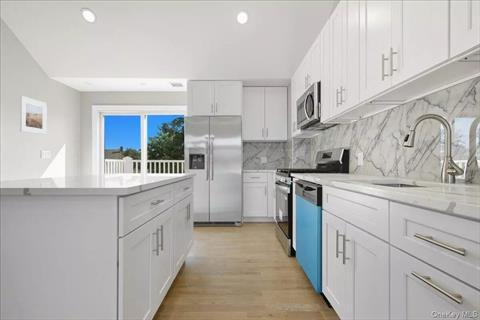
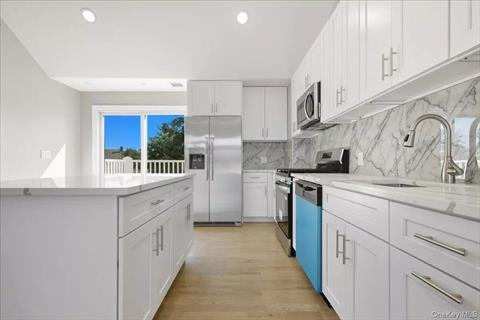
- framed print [19,95,48,136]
